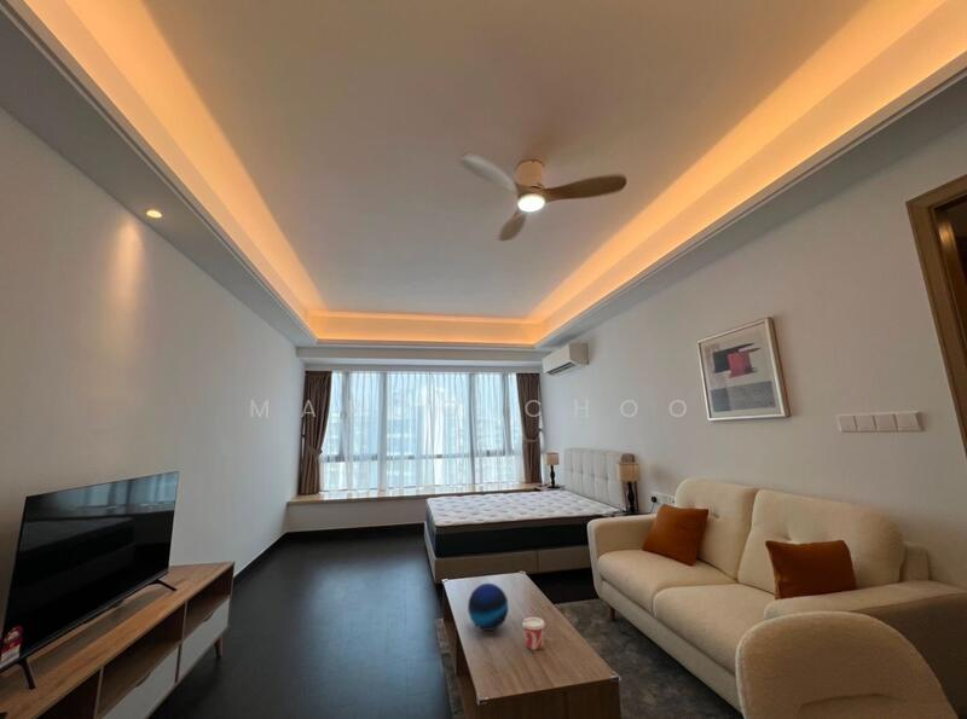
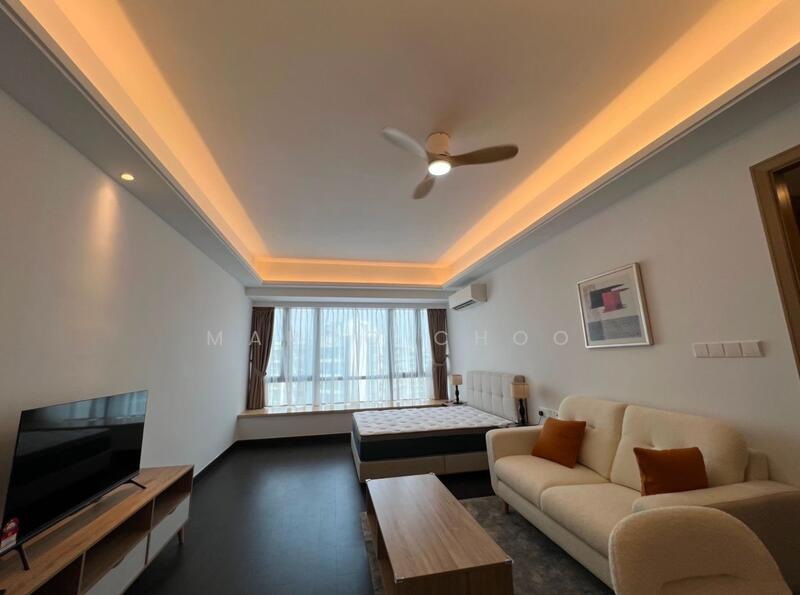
- decorative orb [467,582,510,632]
- cup [521,616,546,651]
